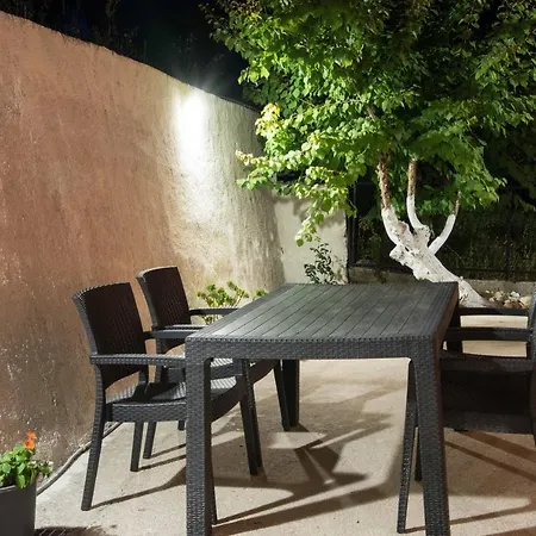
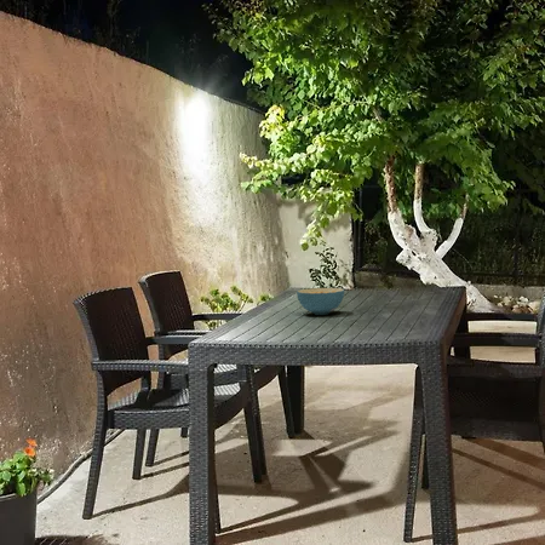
+ cereal bowl [296,287,345,316]
